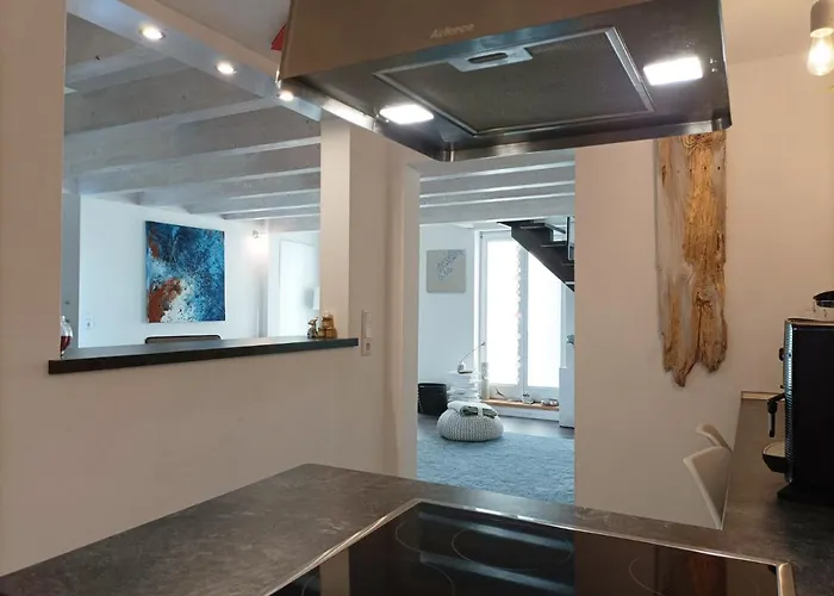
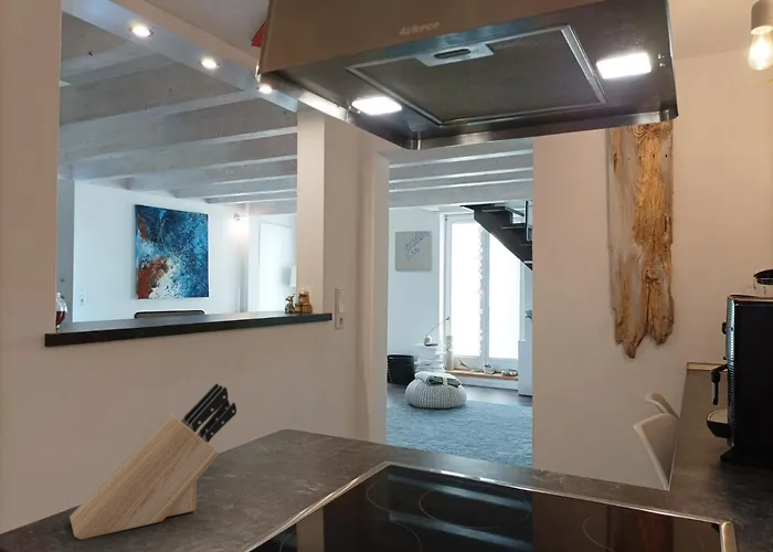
+ knife block [68,382,237,541]
